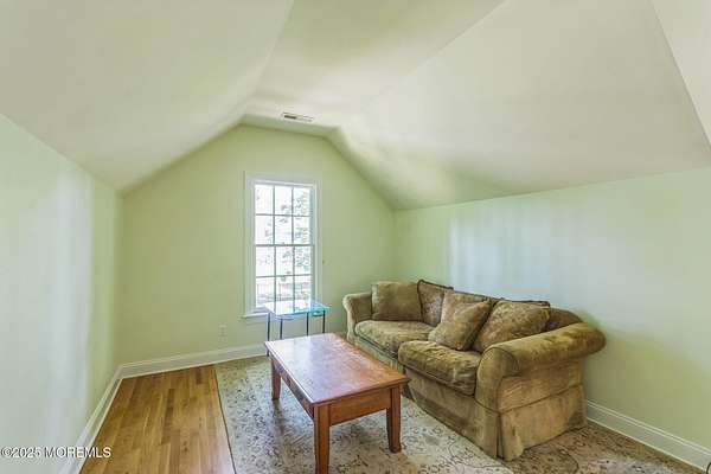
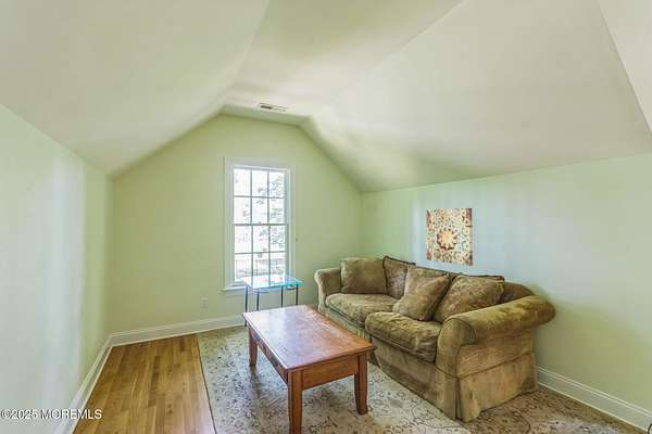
+ wall art [425,207,474,267]
